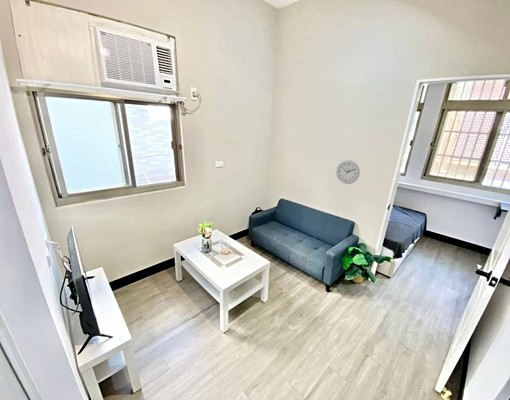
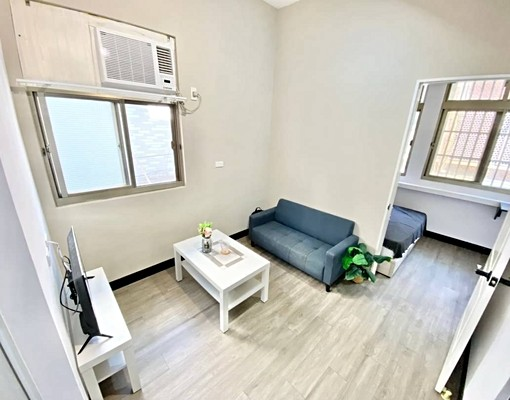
- wall clock [335,160,361,185]
